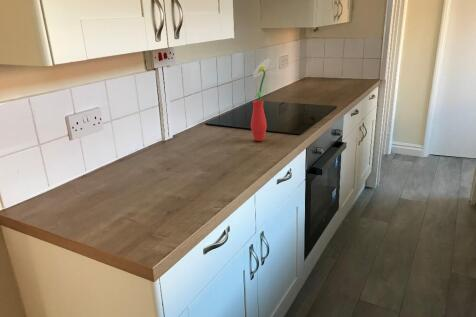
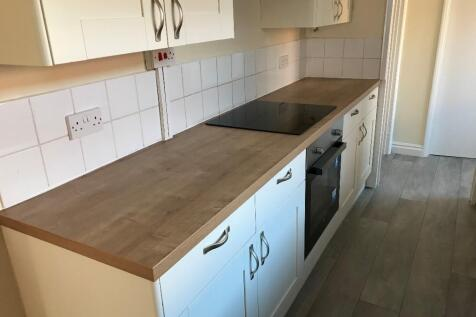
- potted flower [250,58,271,142]
